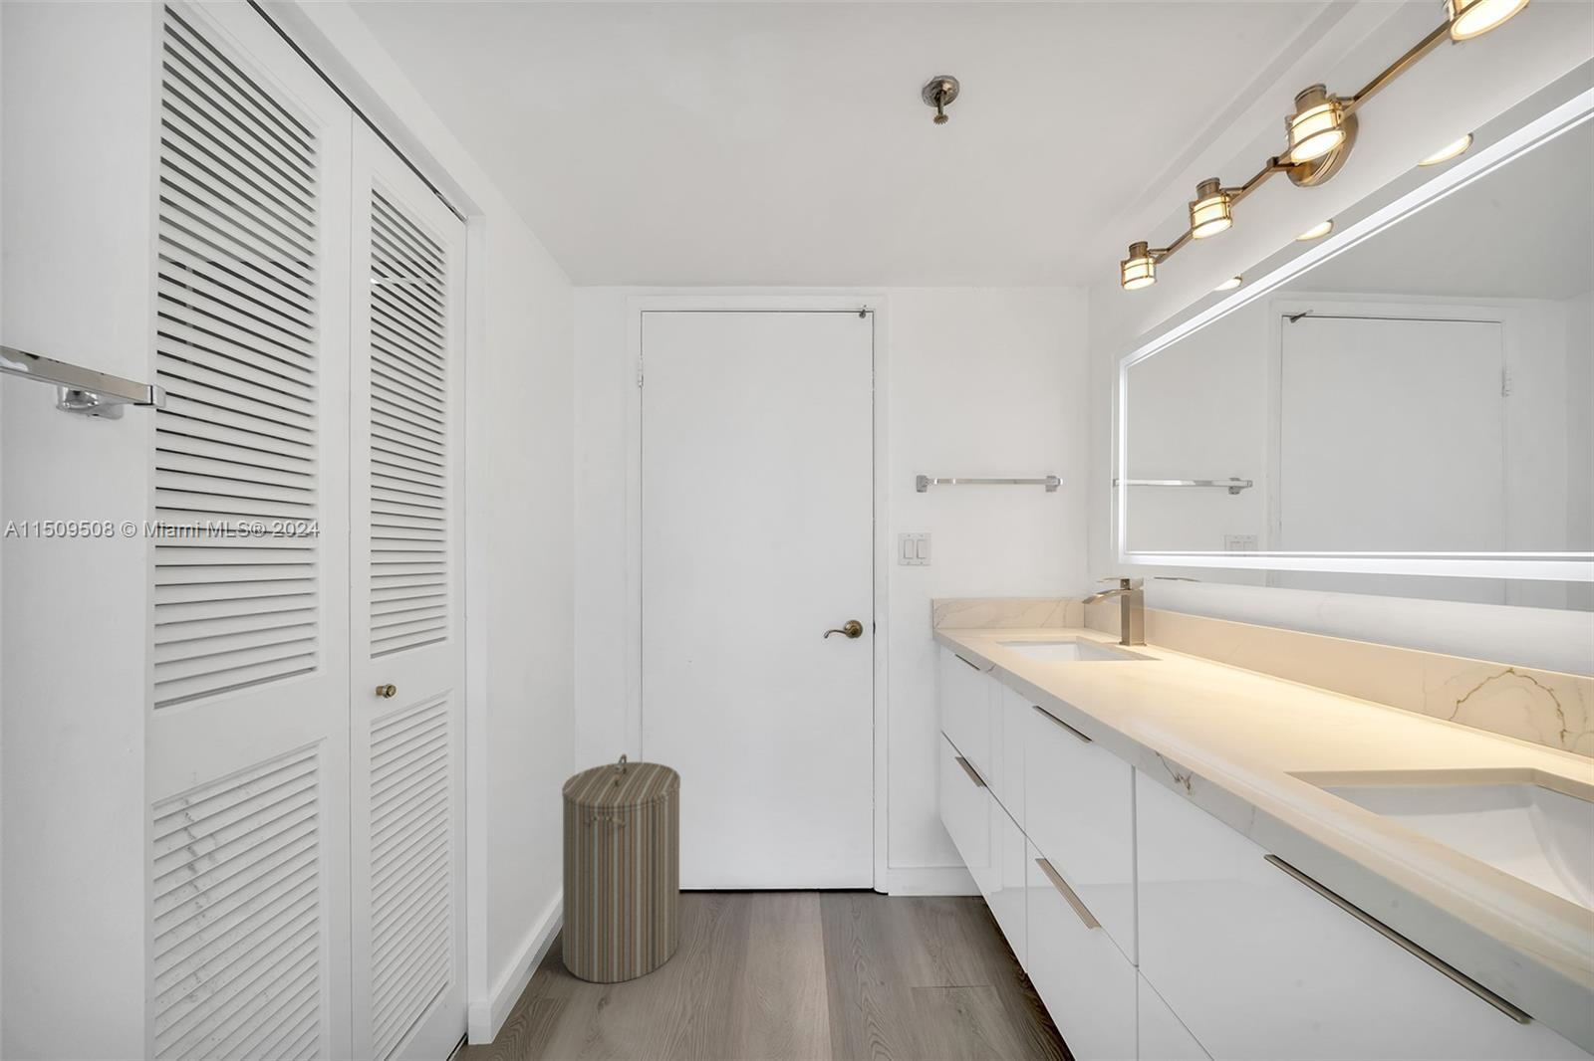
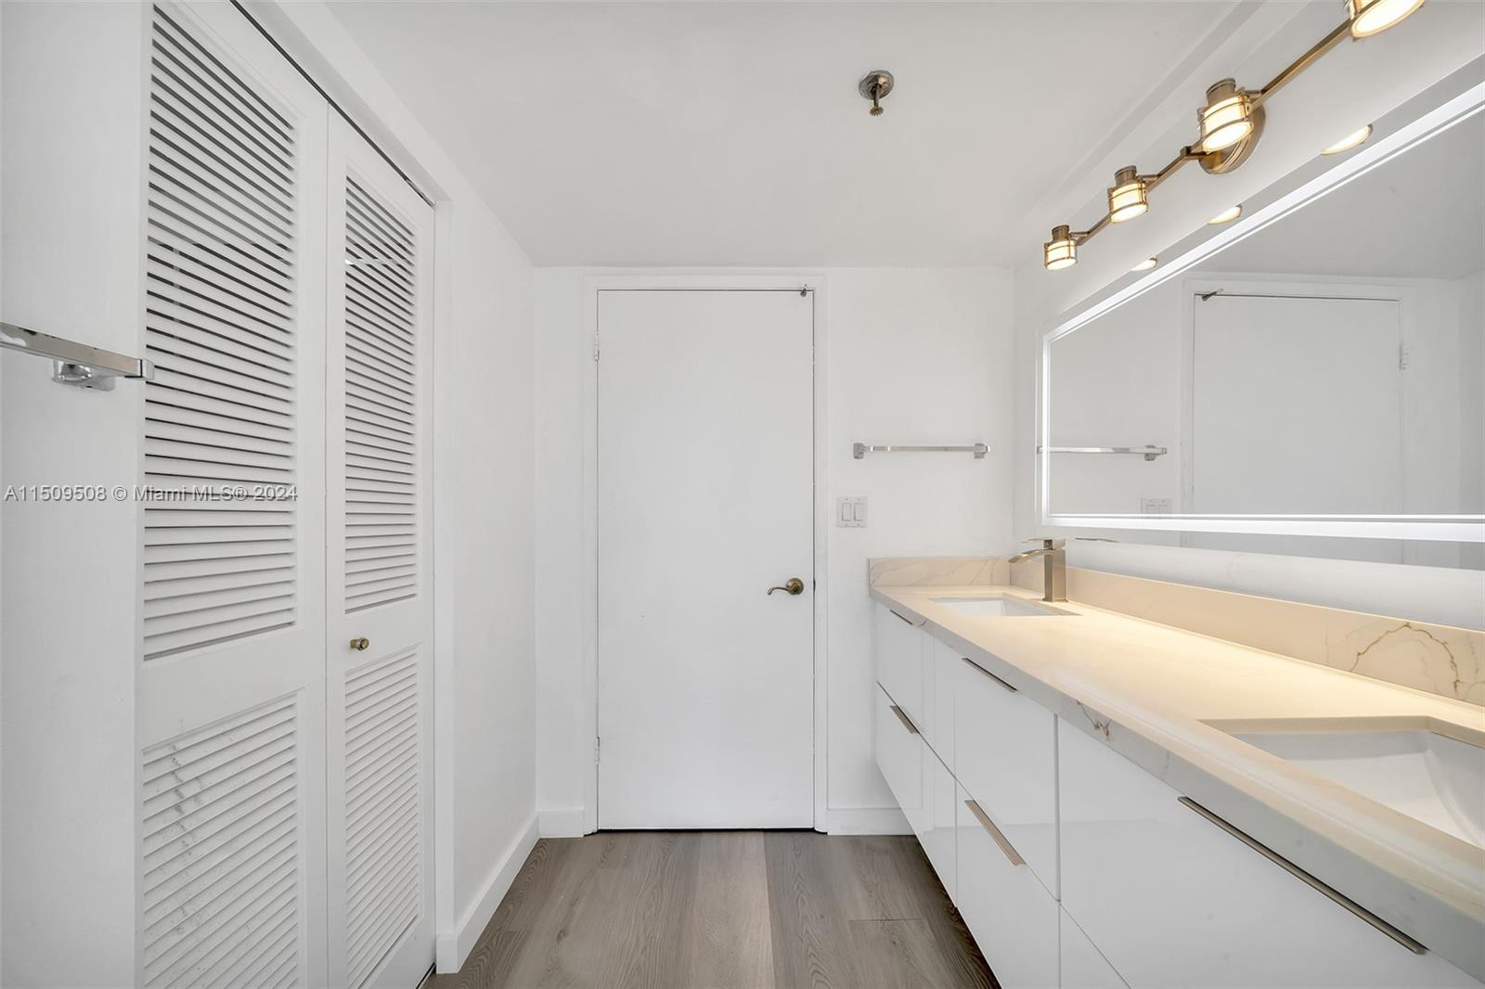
- laundry hamper [561,752,681,984]
